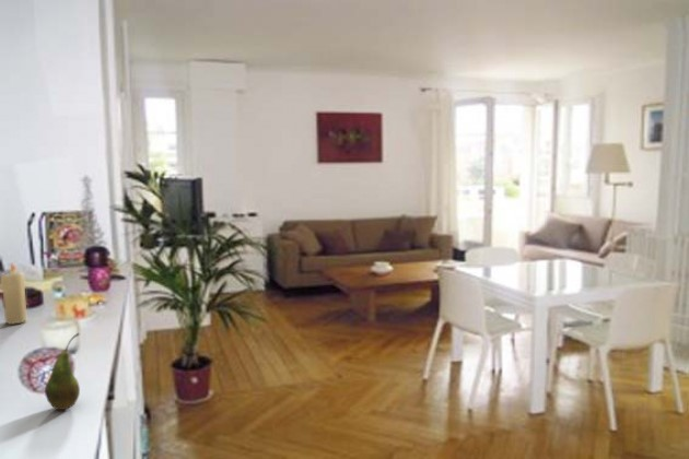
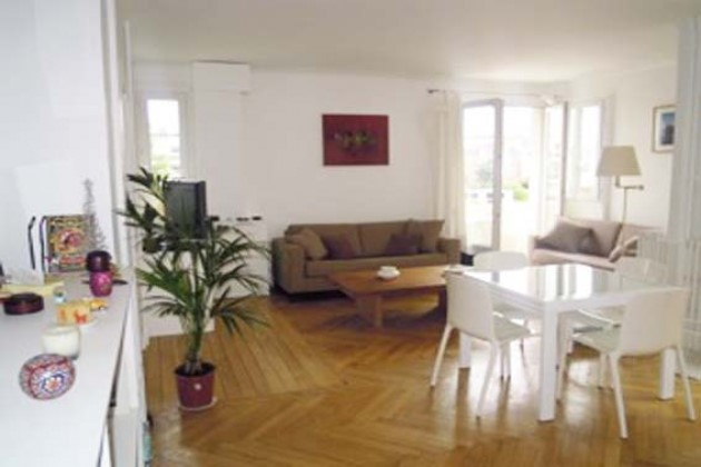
- candle [0,261,27,326]
- fruit [44,332,81,411]
